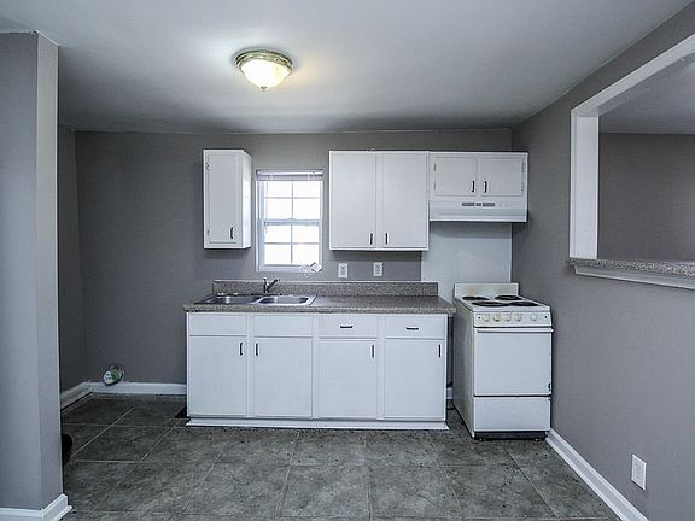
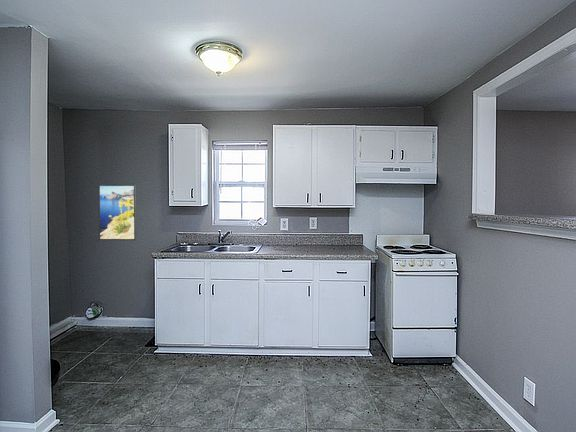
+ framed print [97,183,137,241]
